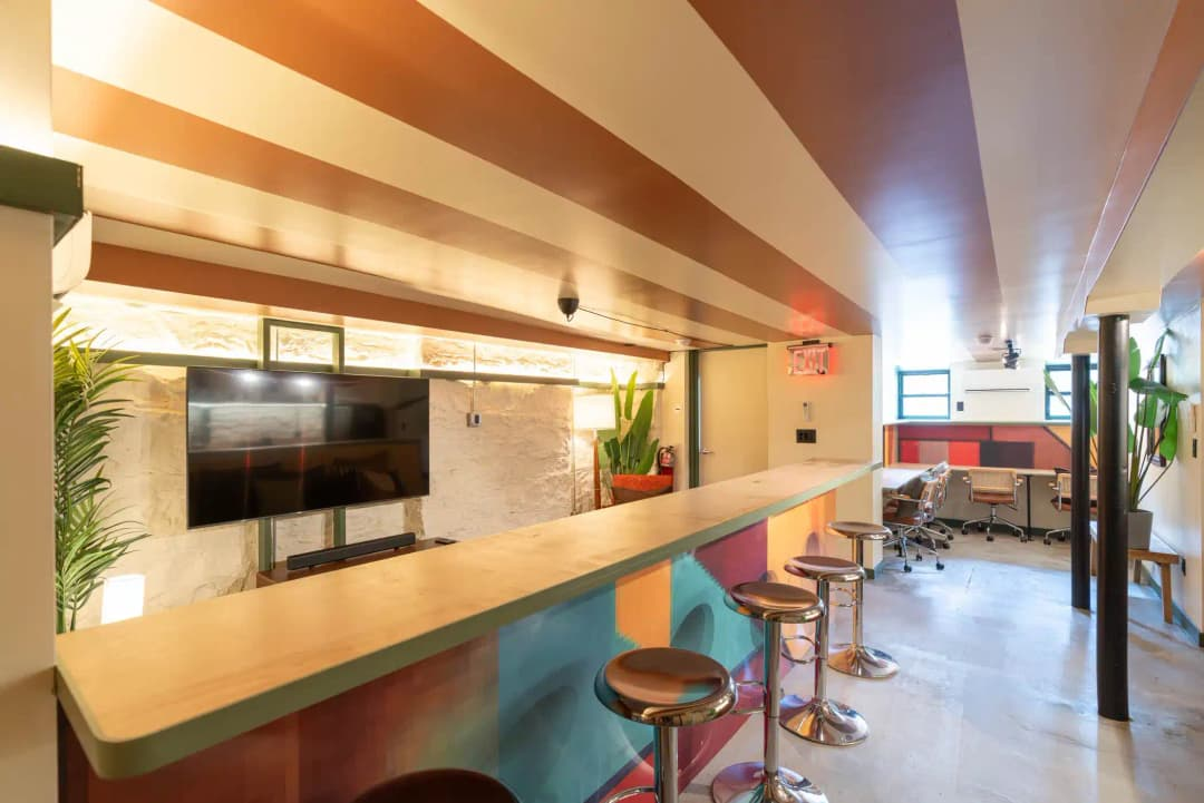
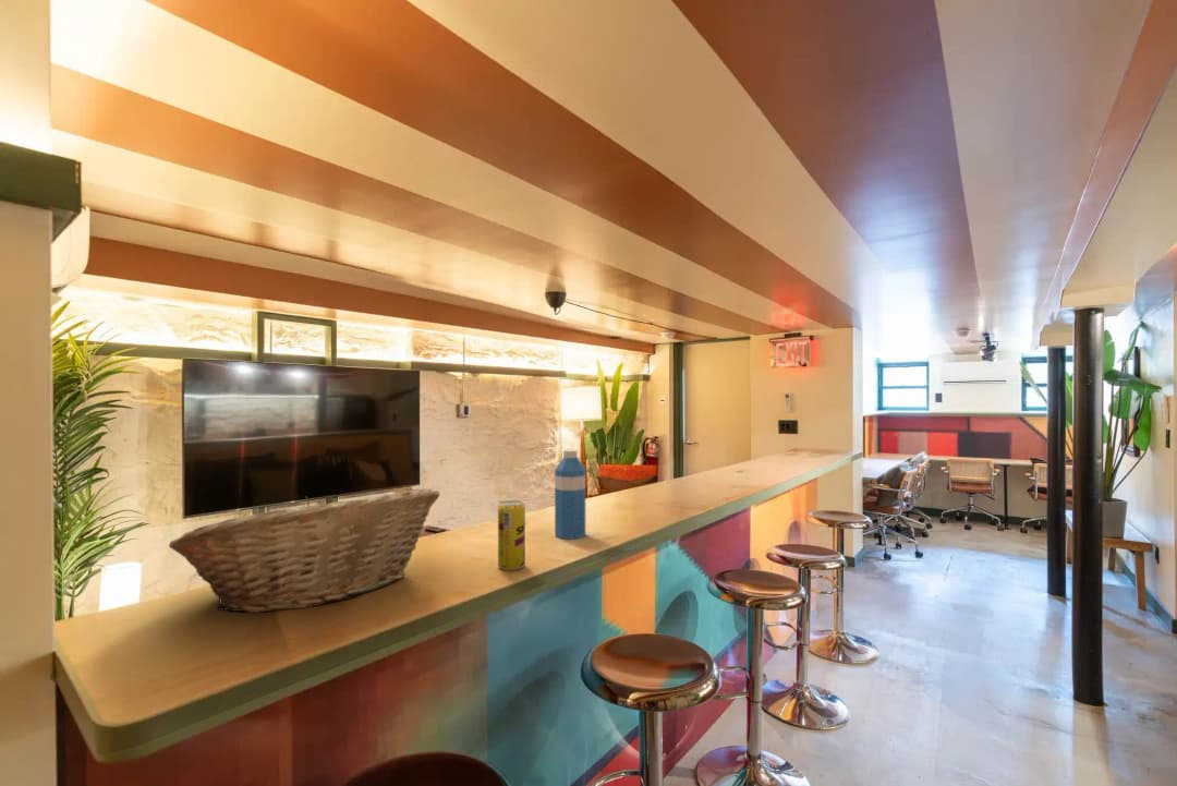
+ fruit basket [168,487,441,614]
+ water bottle [554,449,586,541]
+ beverage can [497,499,526,571]
